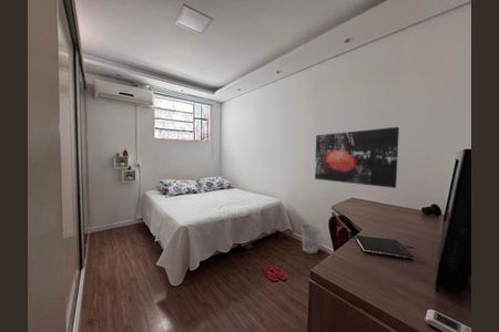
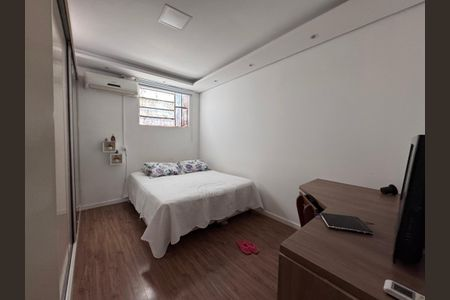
- wall art [314,126,400,189]
- wastebasket [301,224,322,255]
